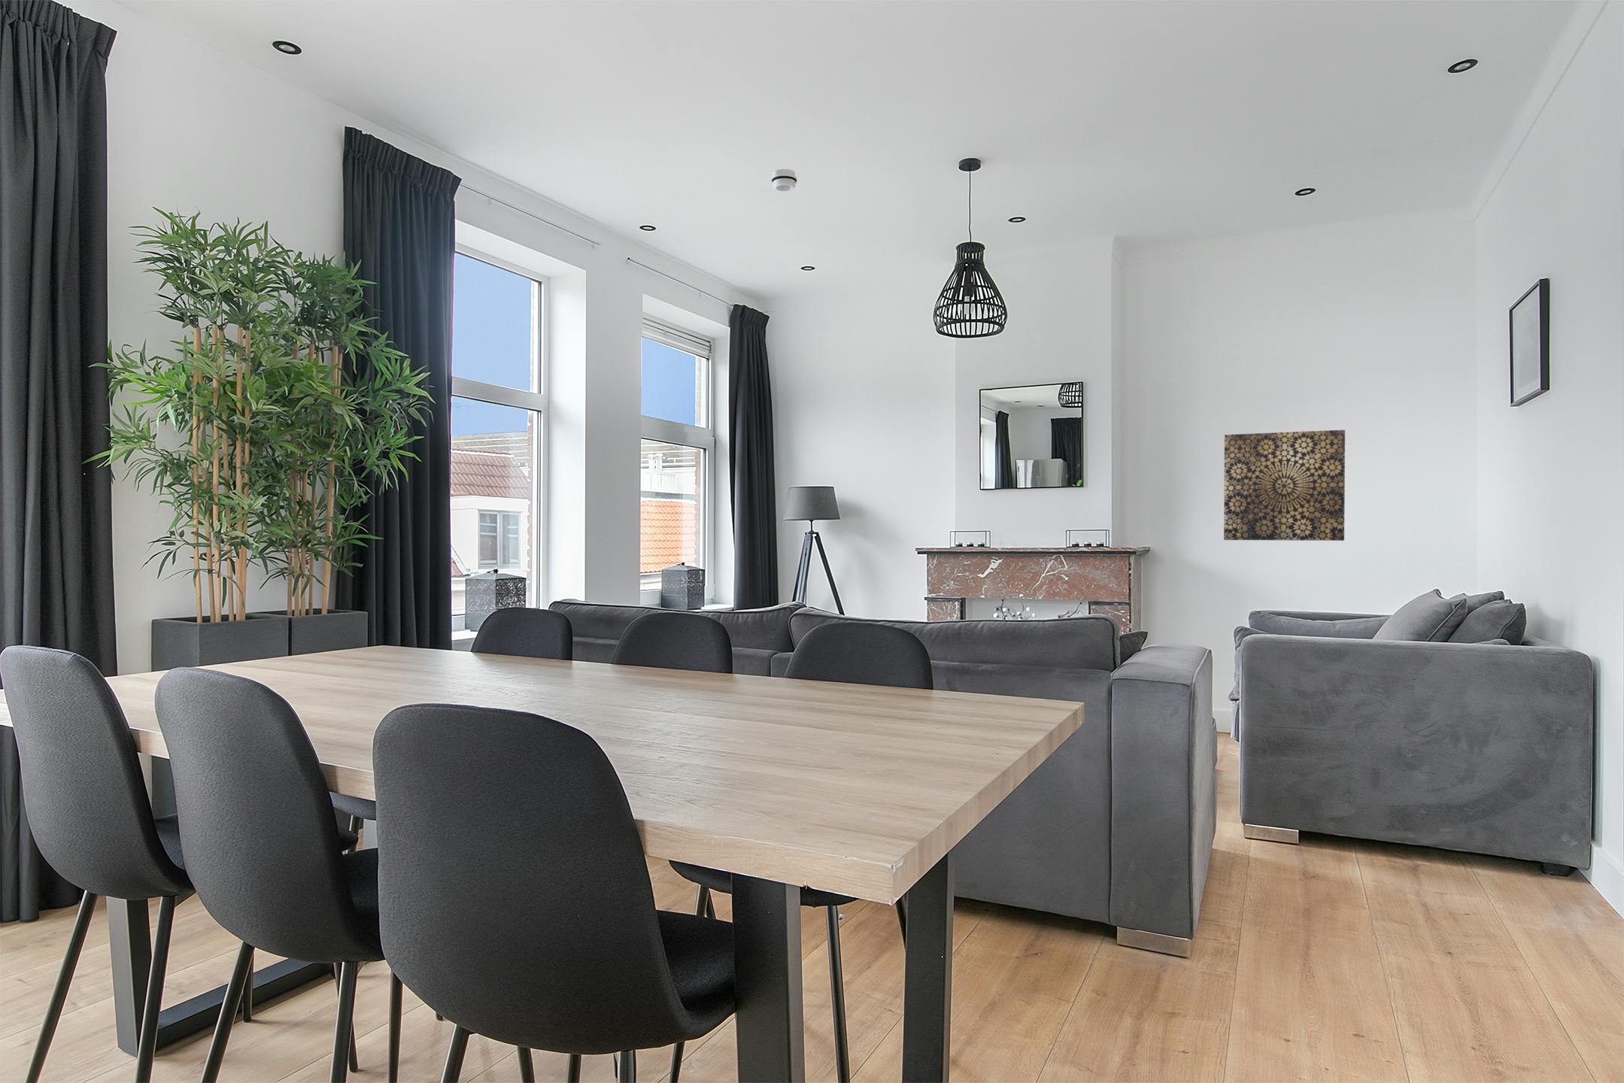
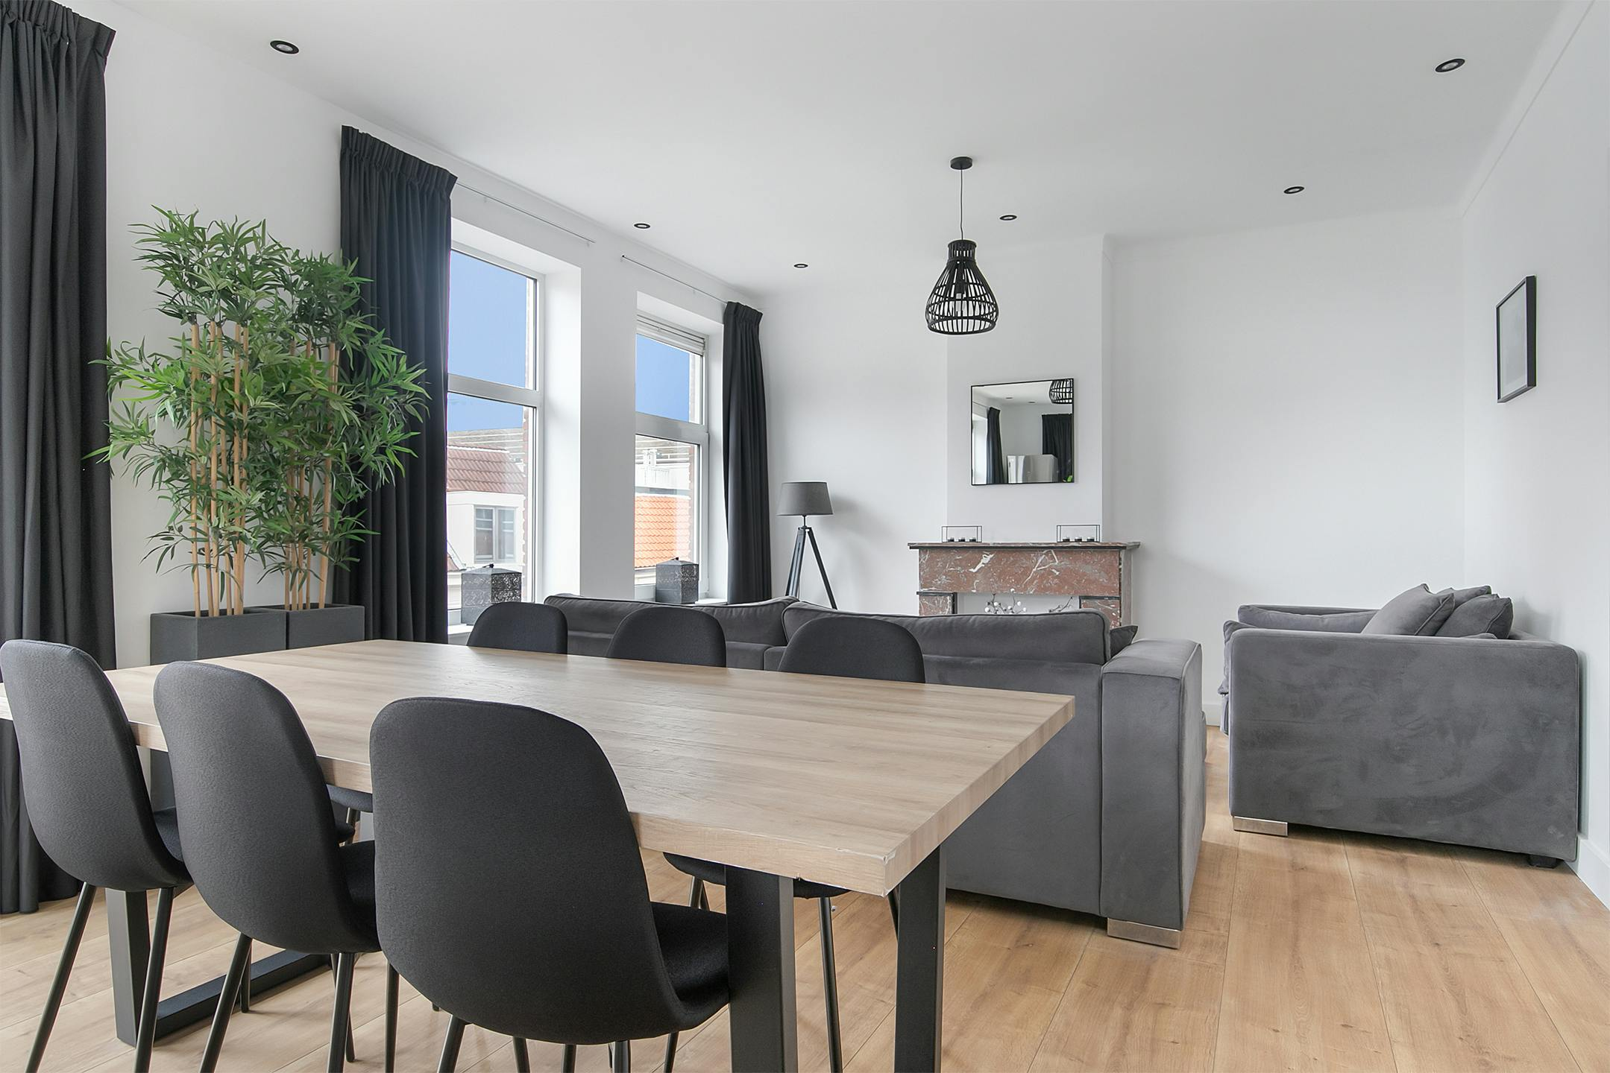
- wall art [1223,429,1346,542]
- smoke detector [770,168,798,192]
